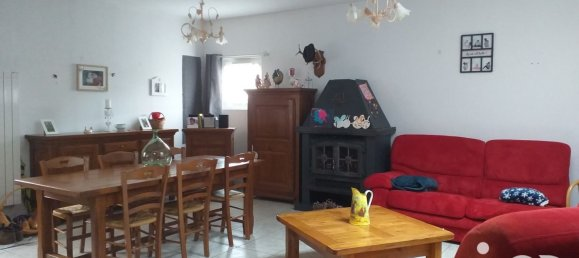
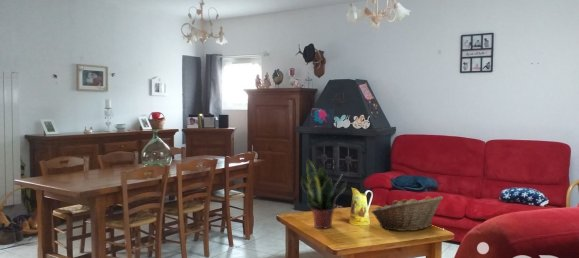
+ potted plant [300,157,347,229]
+ fruit basket [370,195,444,232]
